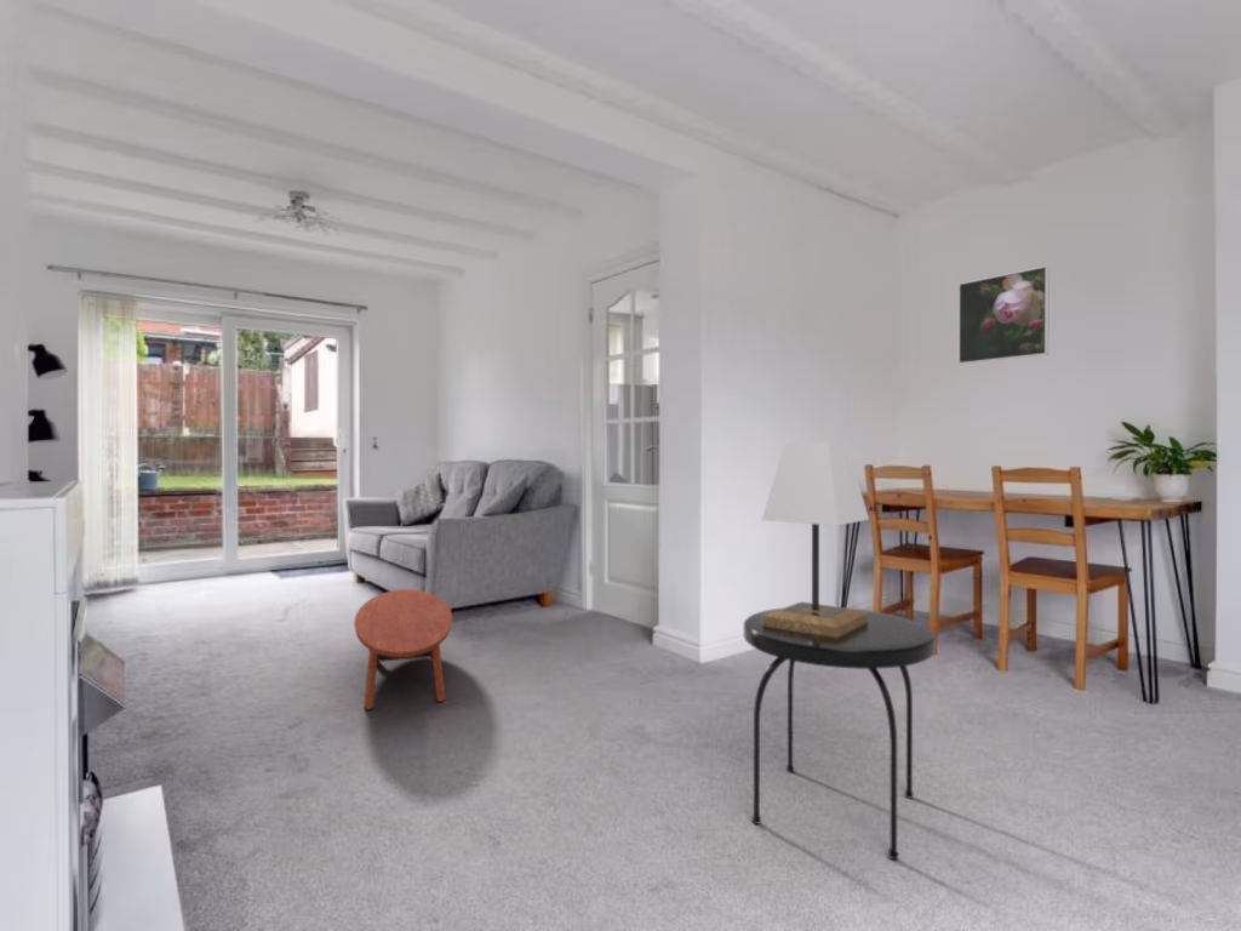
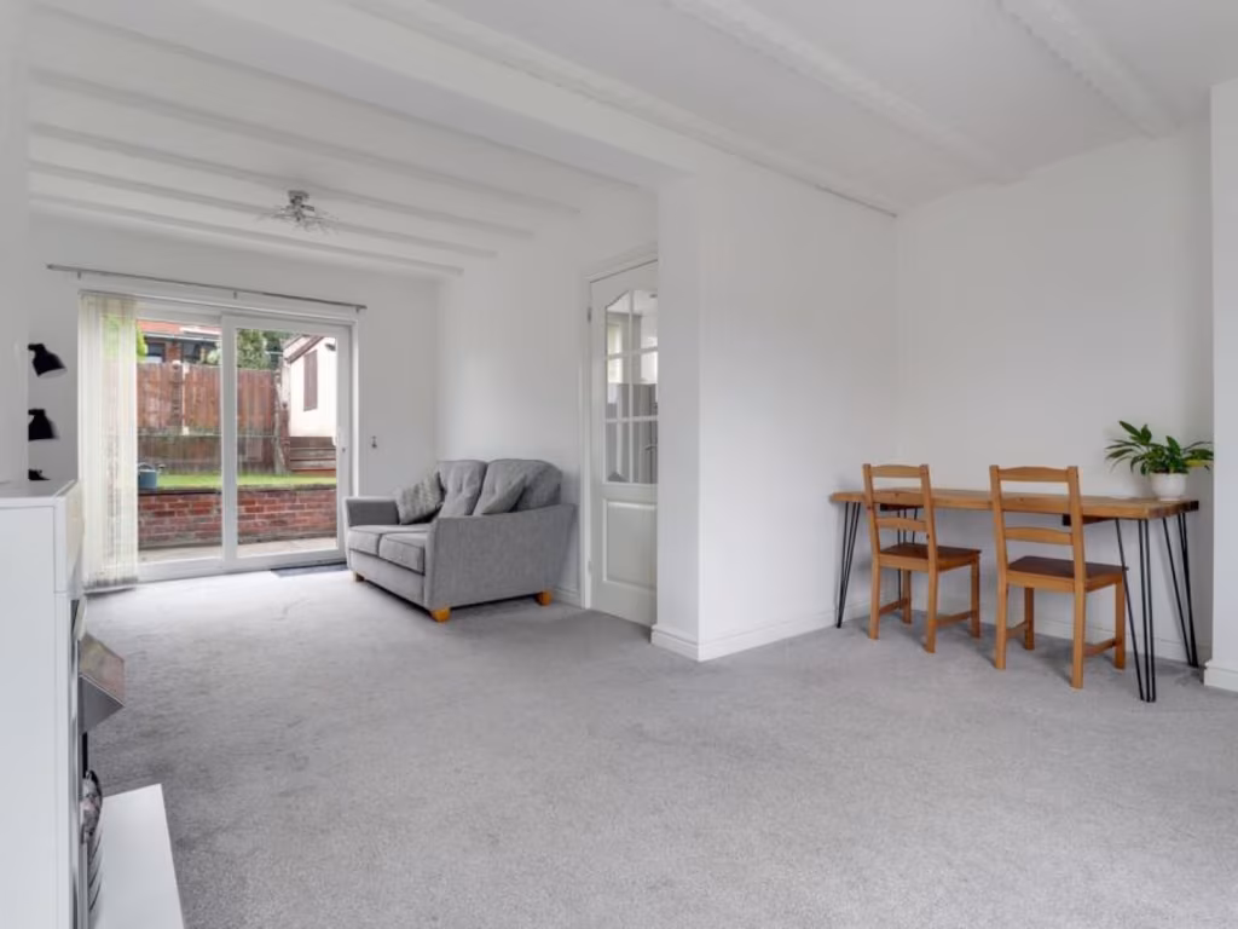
- lamp [760,440,870,638]
- coffee table [353,588,453,710]
- side table [743,607,937,861]
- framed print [957,264,1051,365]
